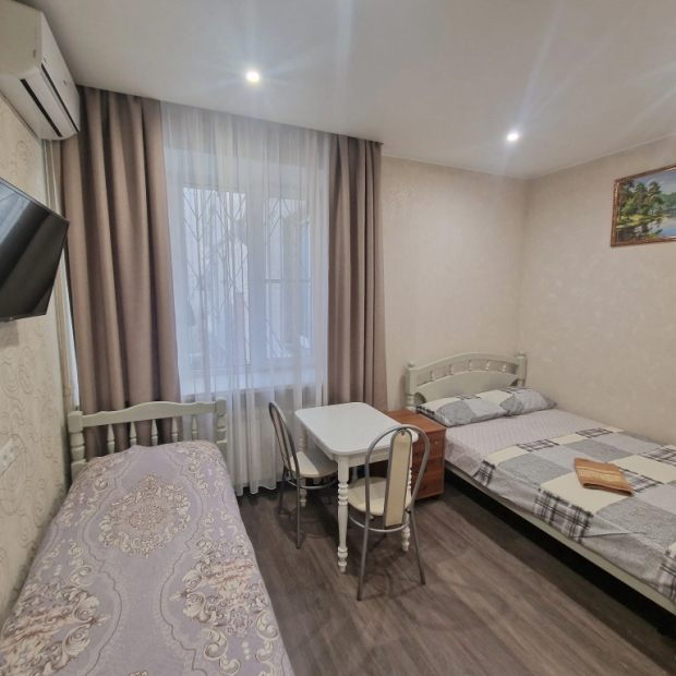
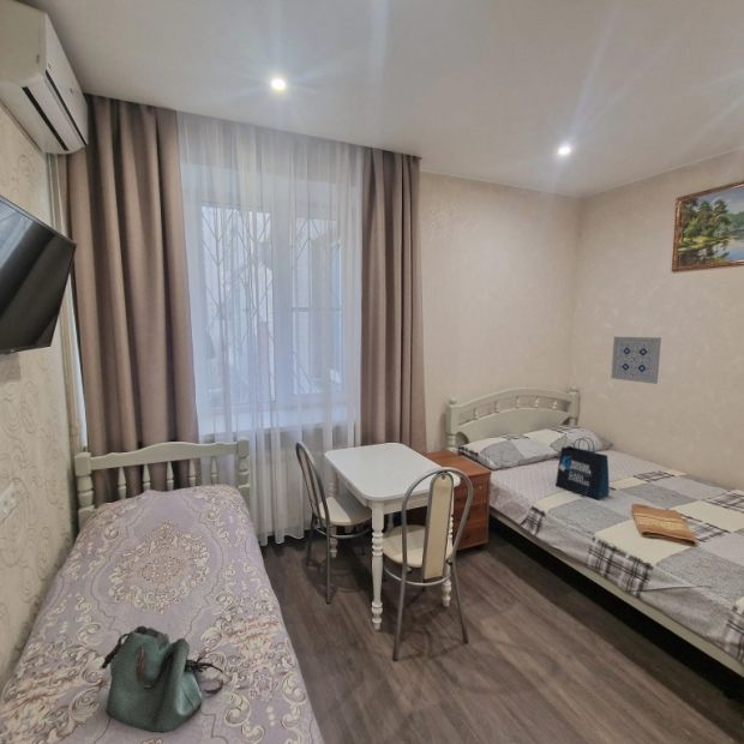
+ tote bag [554,436,610,502]
+ wall art [610,336,662,385]
+ shoulder bag [100,624,224,734]
